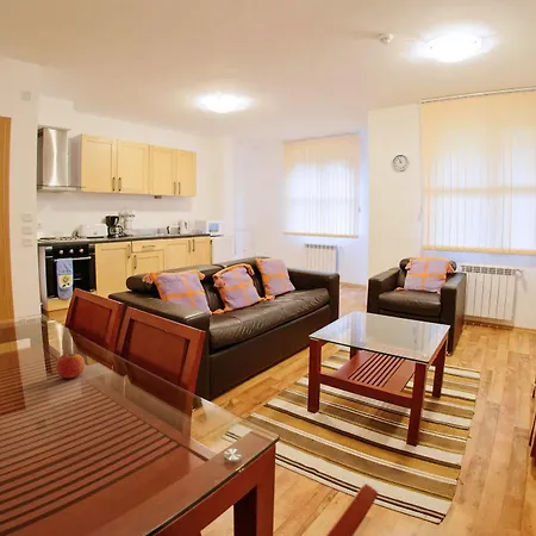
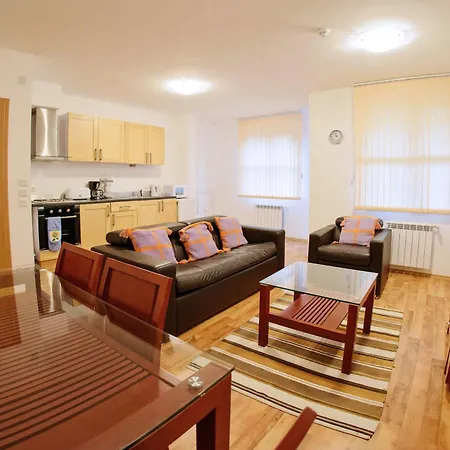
- fruit [55,351,86,379]
